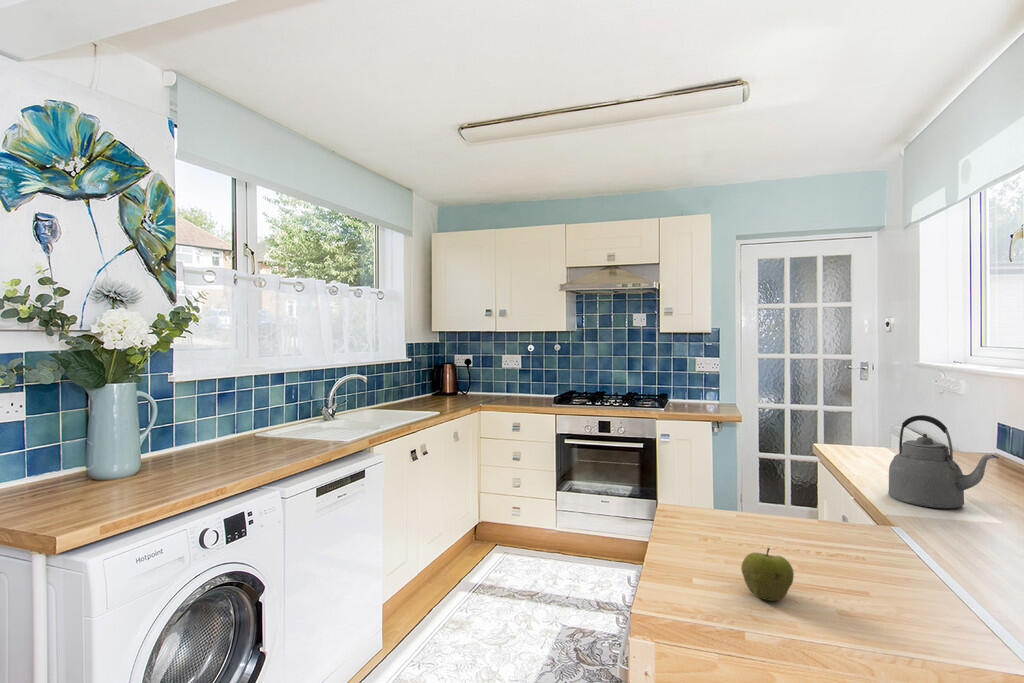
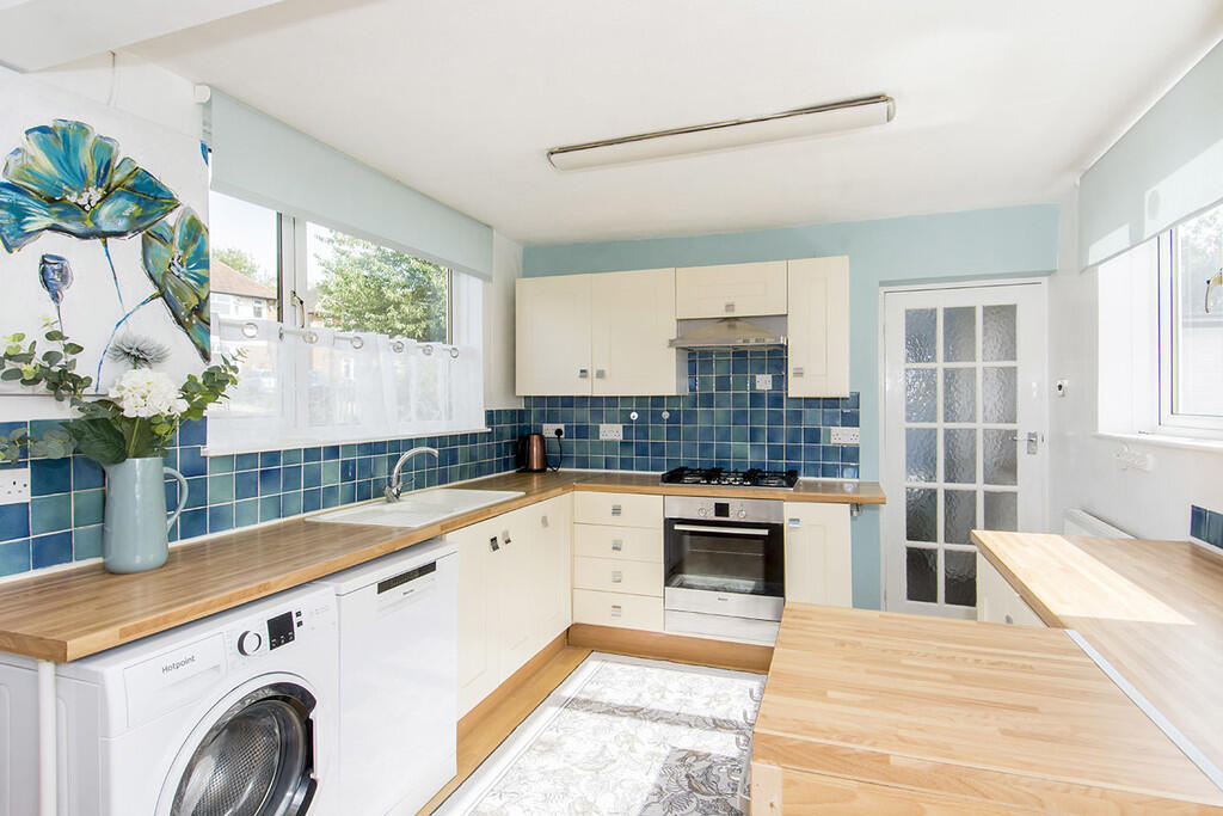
- kettle [887,414,1000,509]
- apple [740,547,795,602]
